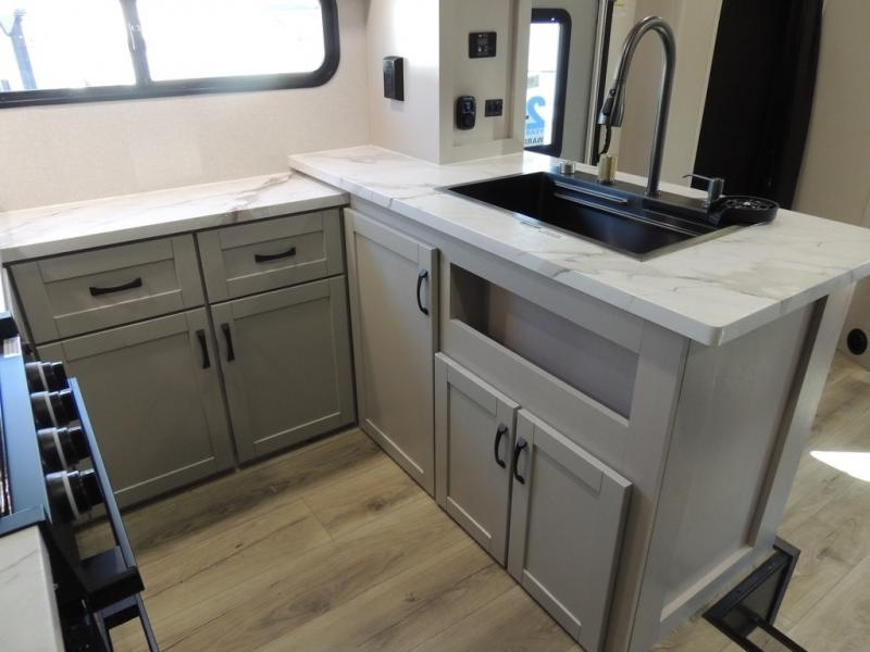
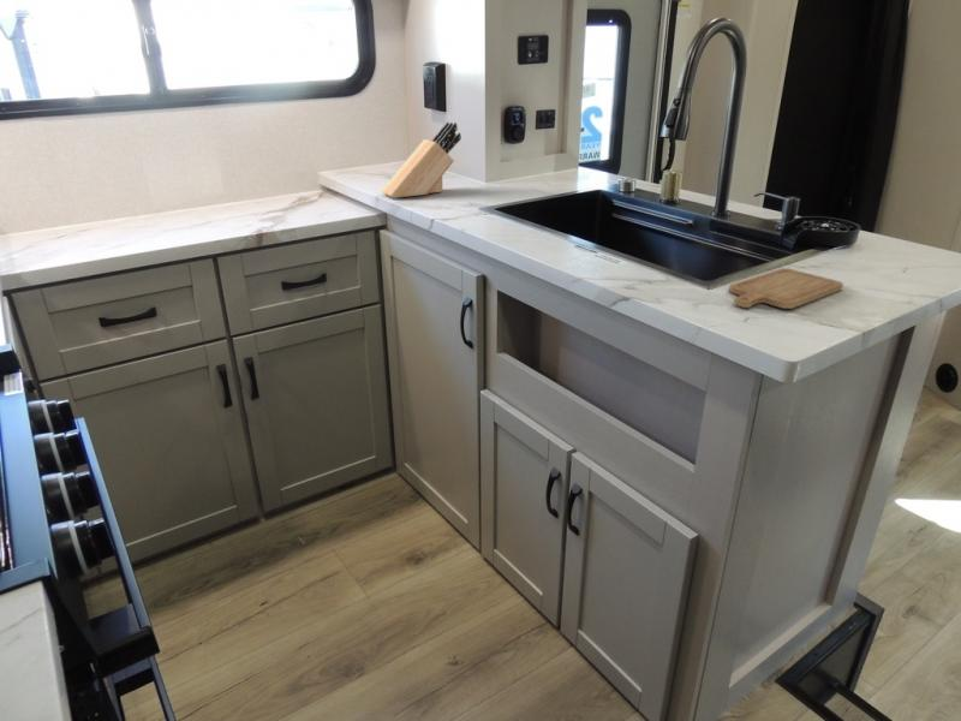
+ knife block [380,121,462,199]
+ chopping board [728,267,844,310]
